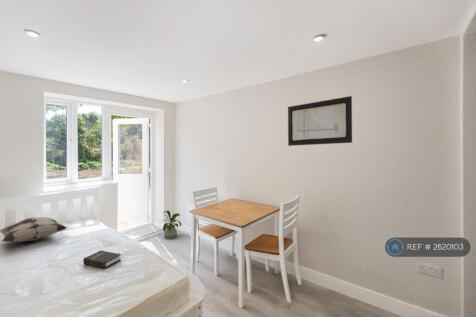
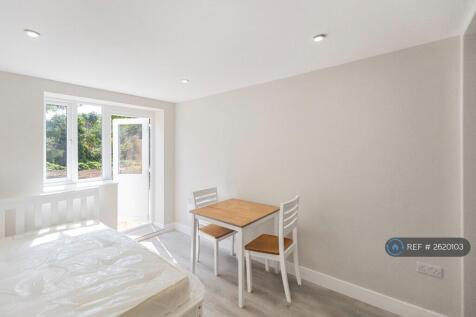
- decorative pillow [0,216,69,243]
- wall art [287,95,353,147]
- hardback book [82,249,122,270]
- house plant [160,210,182,240]
